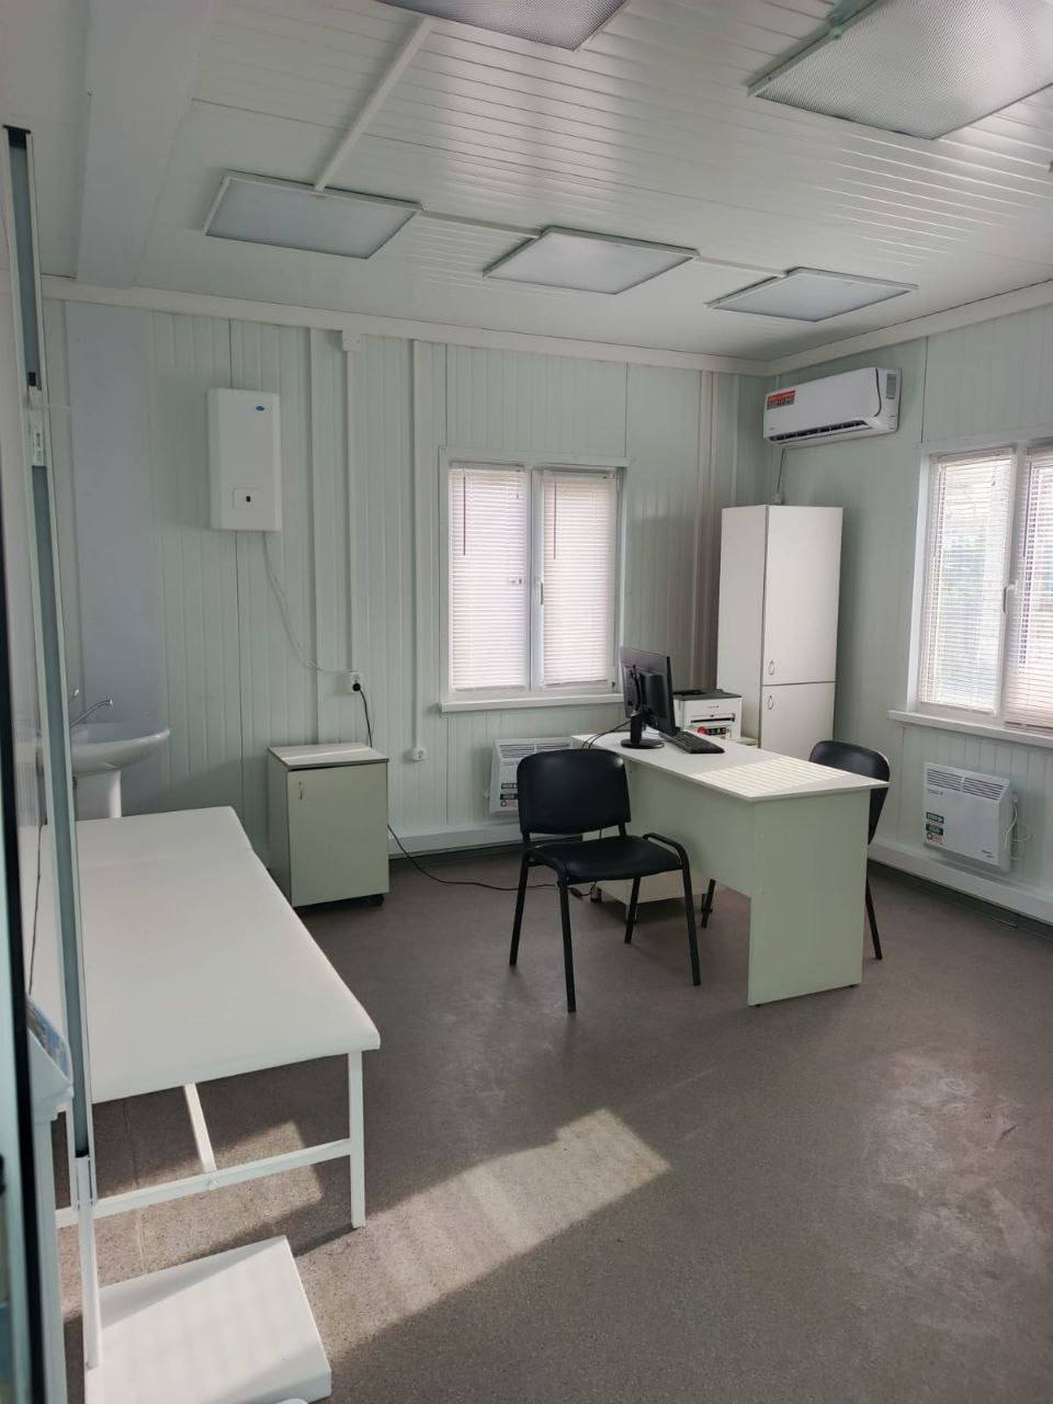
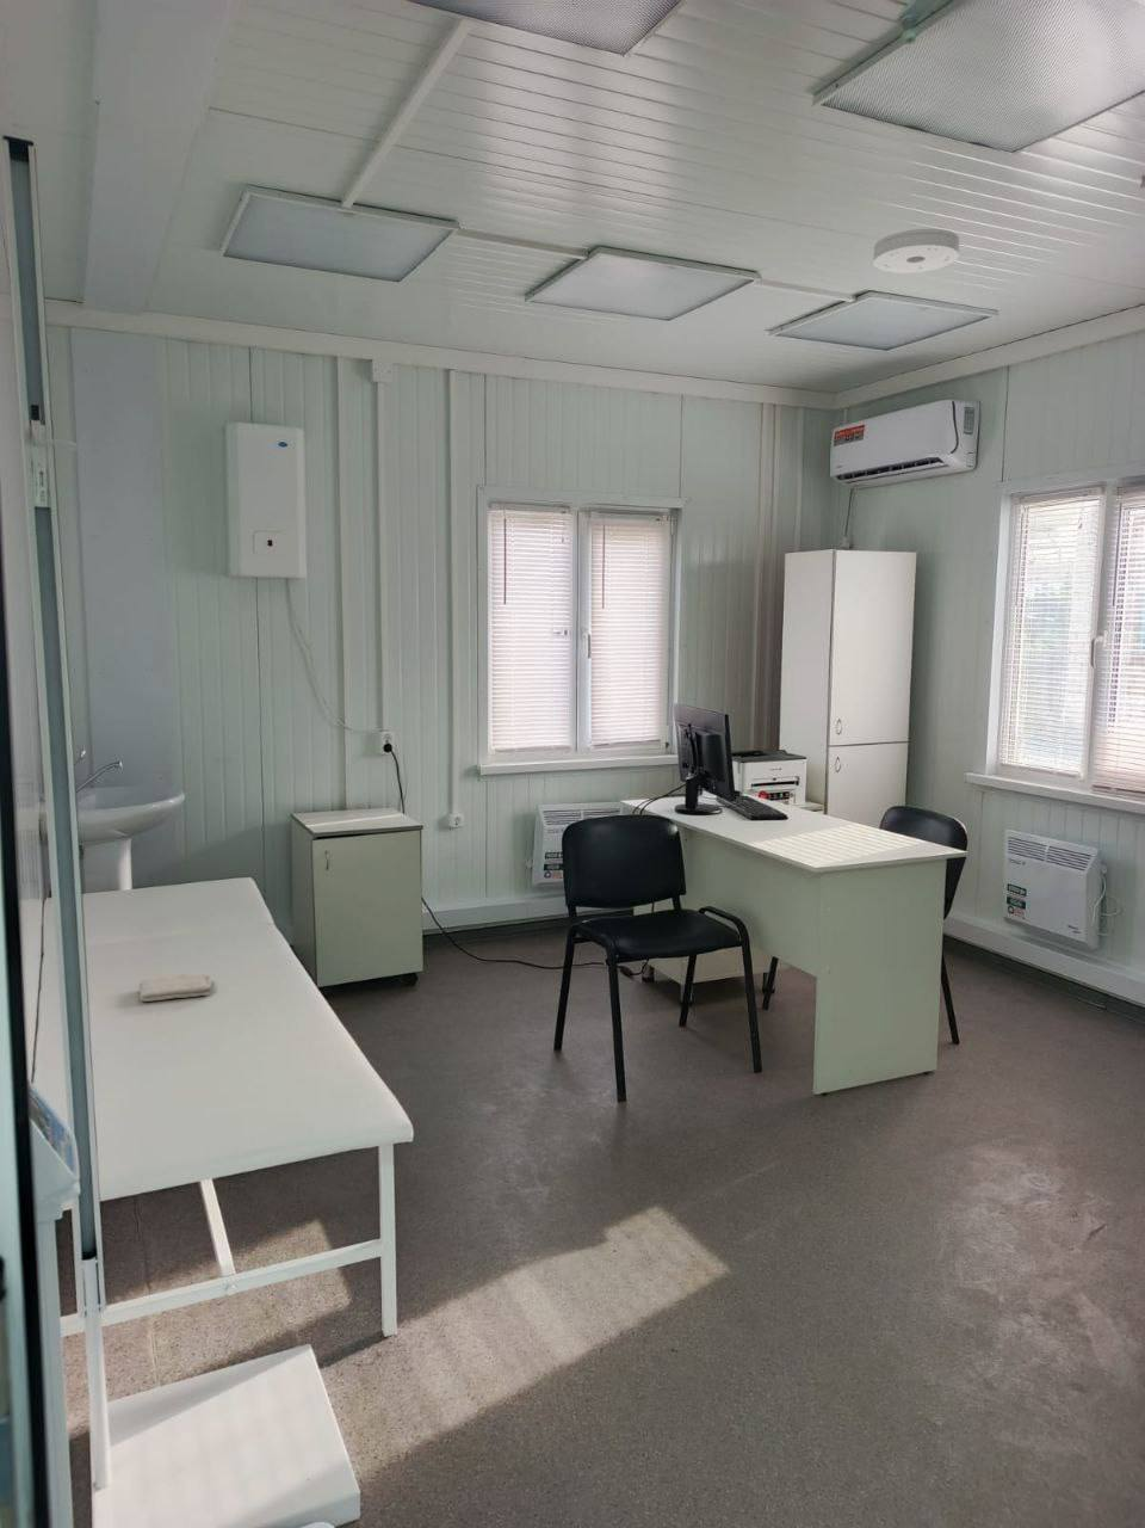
+ smoke detector [872,229,961,274]
+ washcloth [138,973,214,1002]
